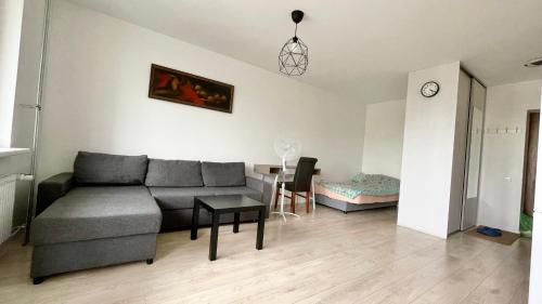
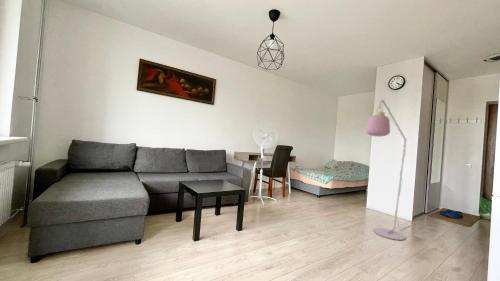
+ floor lamp [365,98,418,241]
